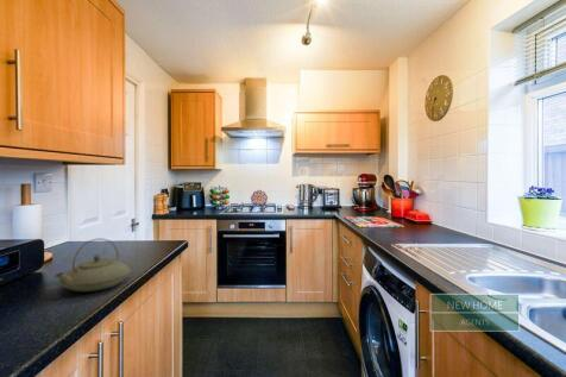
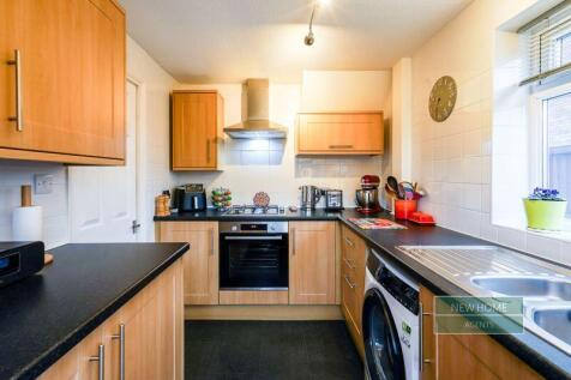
- teapot [54,237,132,293]
